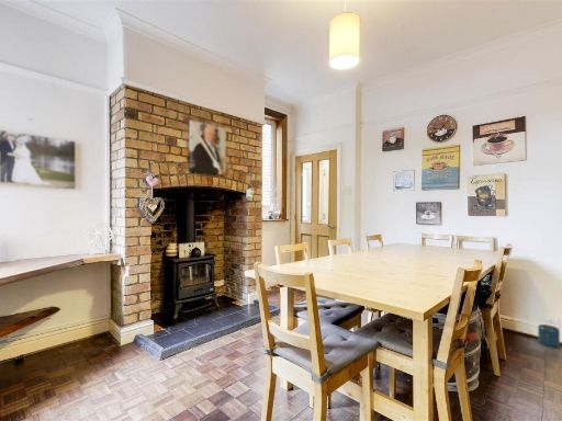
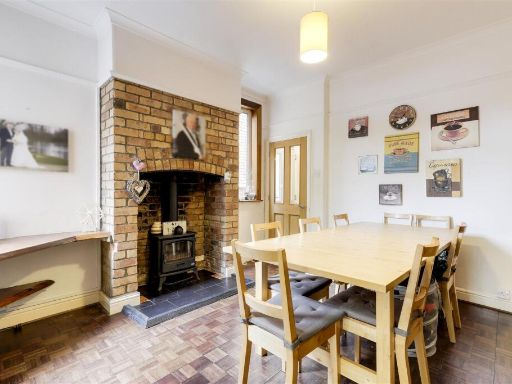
- speaker [537,323,561,349]
